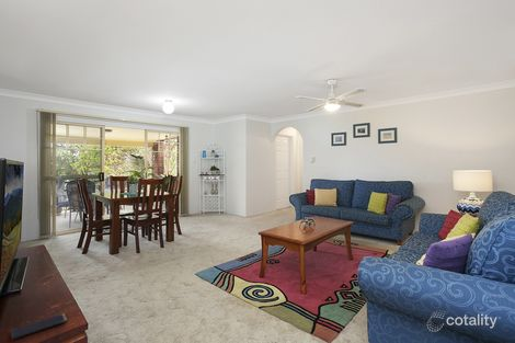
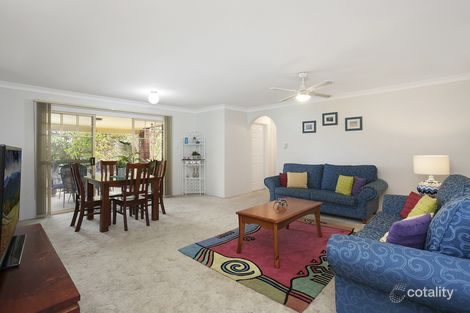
- smartphone [10,312,68,341]
